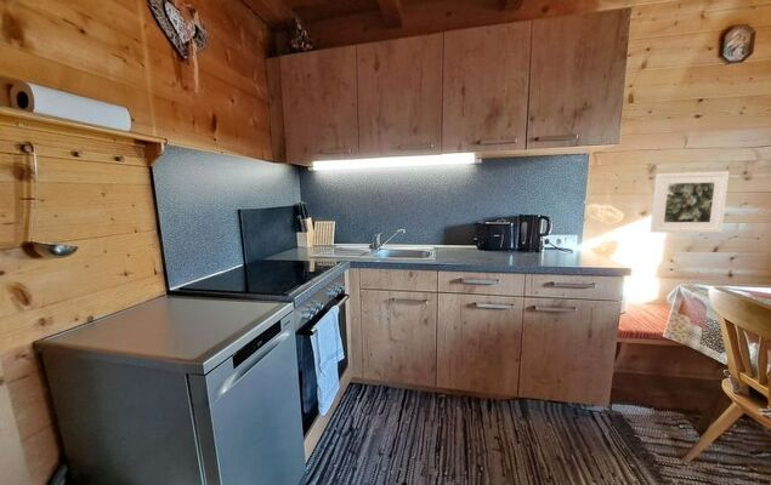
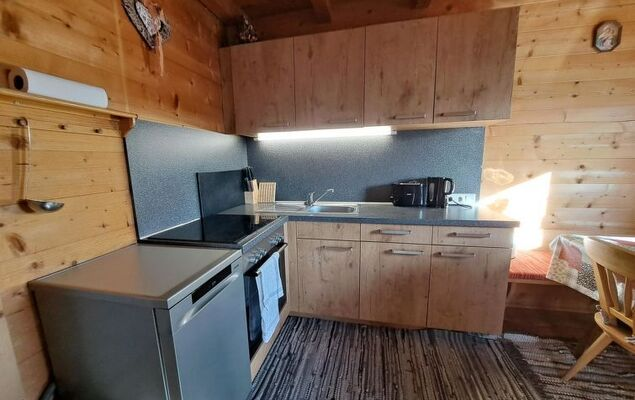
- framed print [650,171,730,234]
